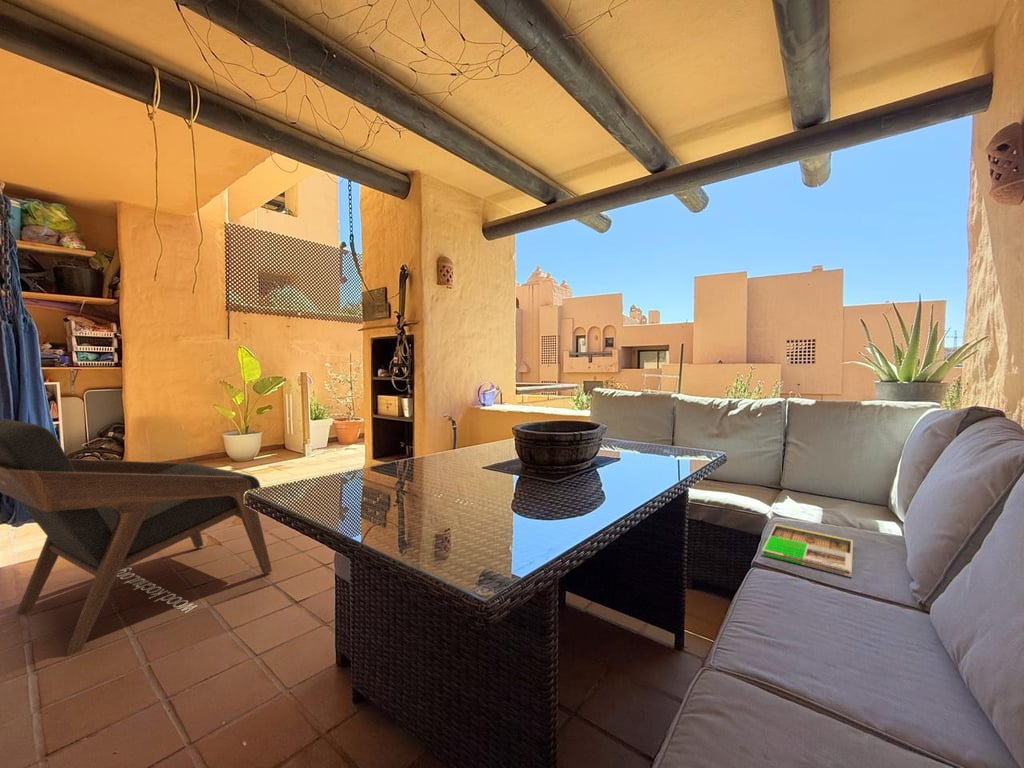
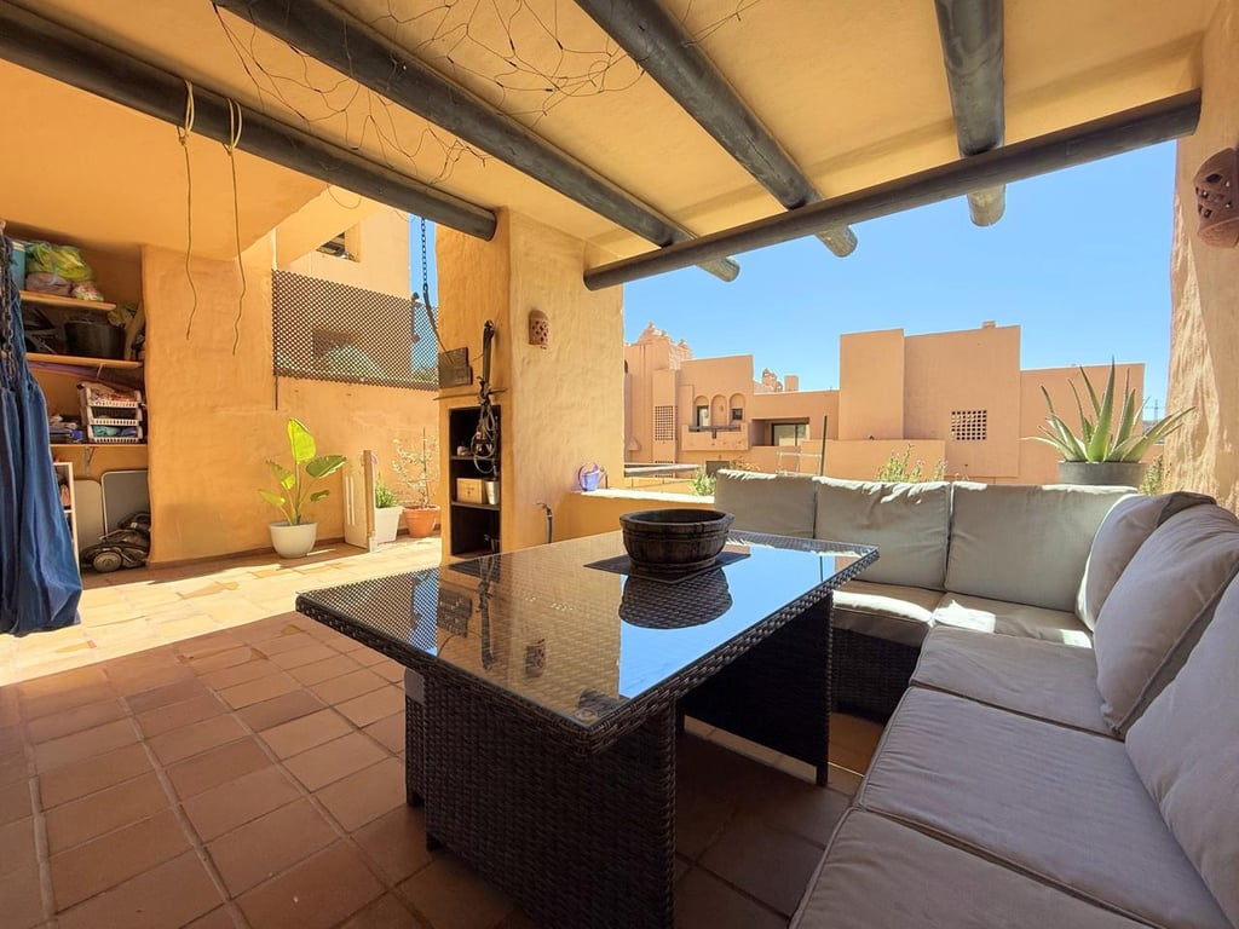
- lounge chair [0,418,273,657]
- magazine [761,523,854,578]
